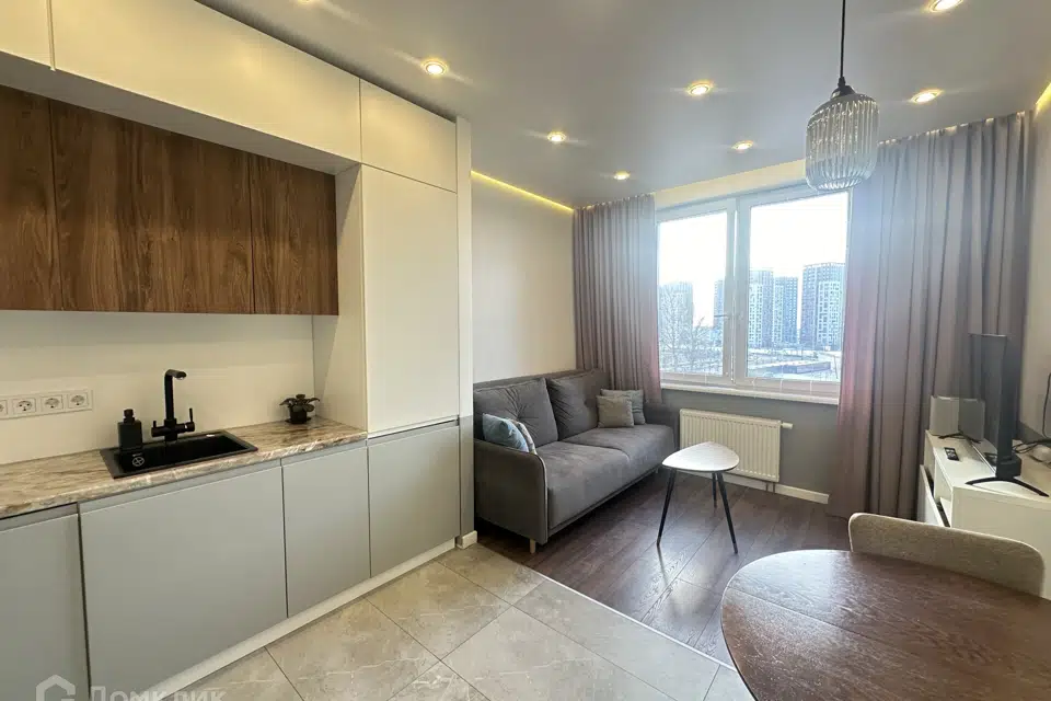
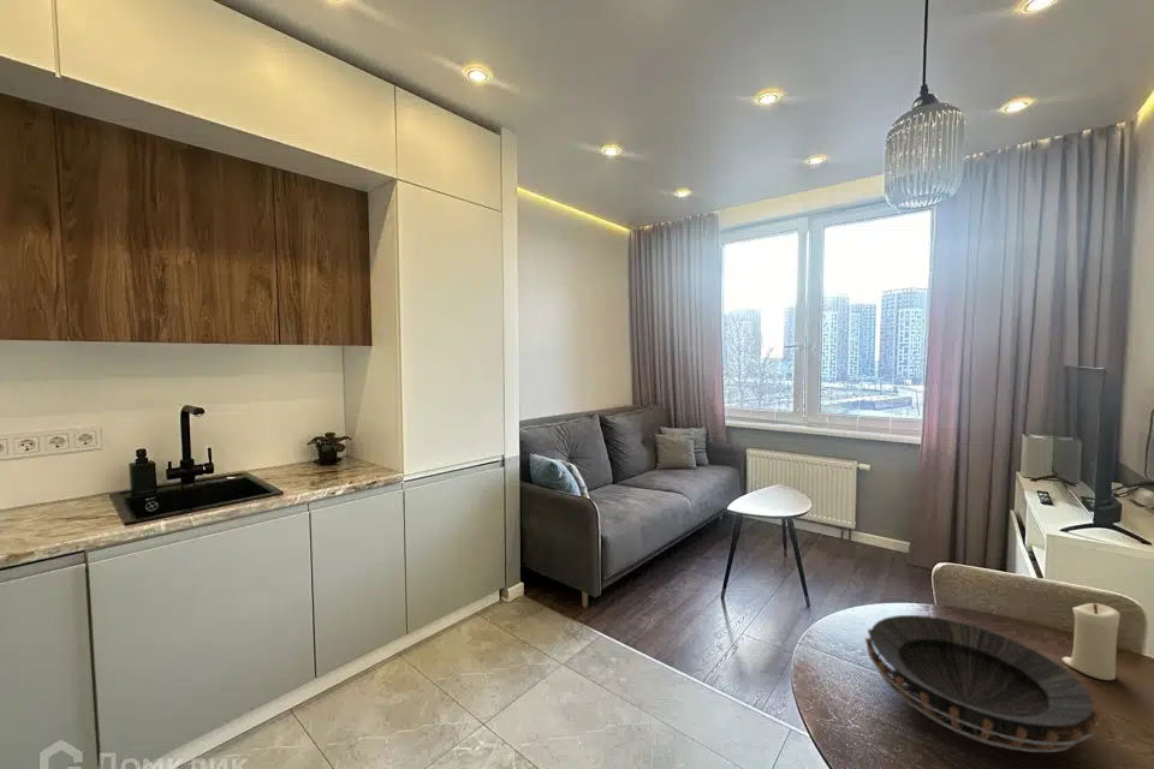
+ decorative bowl [864,614,1102,753]
+ candle [1061,602,1122,681]
